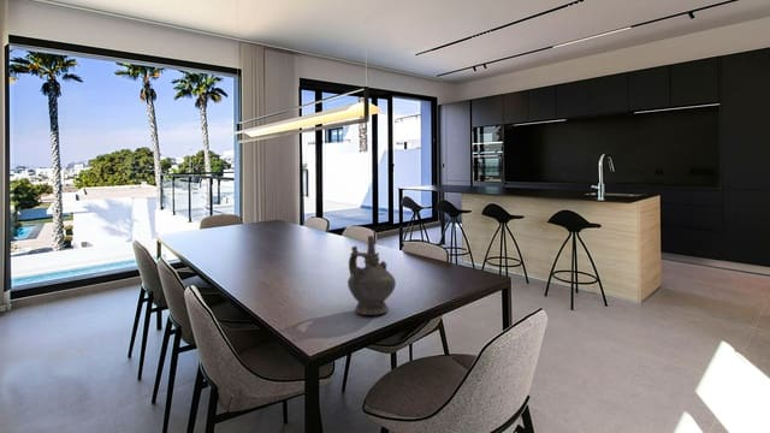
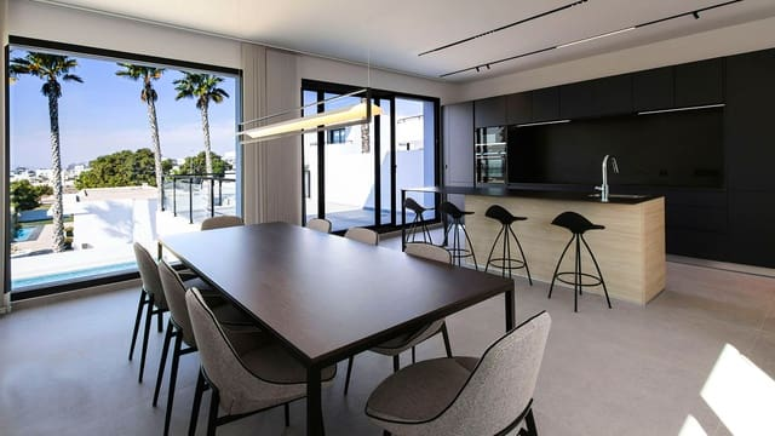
- ceremonial vessel [346,235,397,316]
